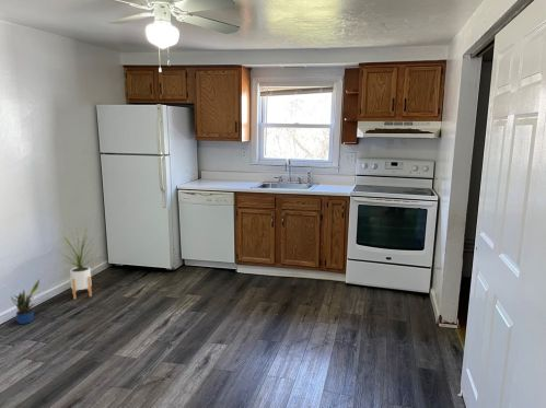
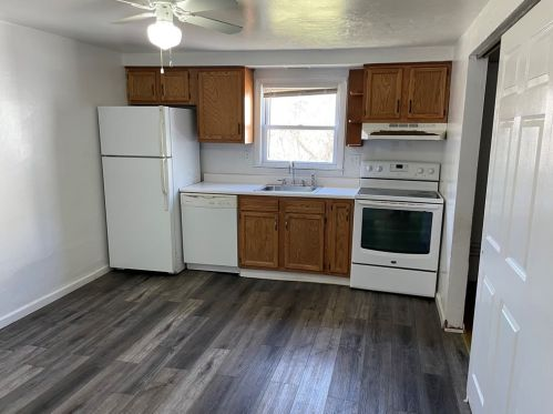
- house plant [57,223,101,301]
- potted plant [10,279,40,325]
